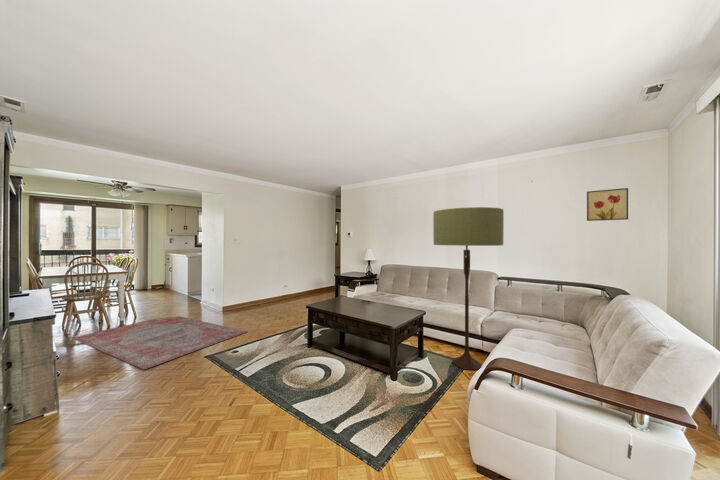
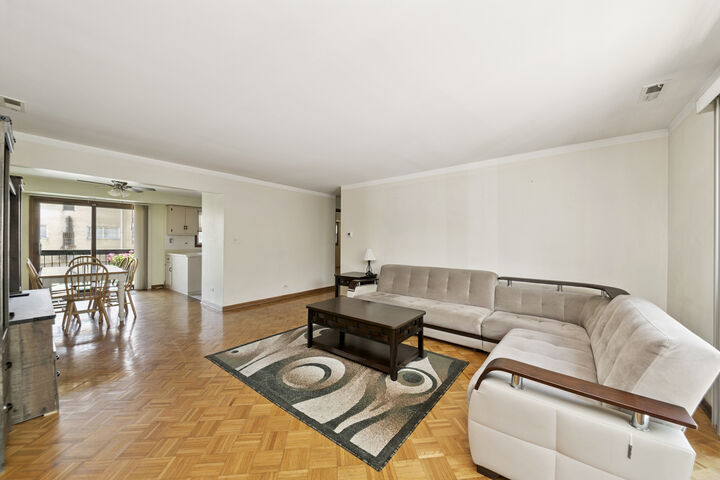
- wall art [586,187,629,222]
- rug [71,315,248,371]
- floor lamp [432,206,505,371]
